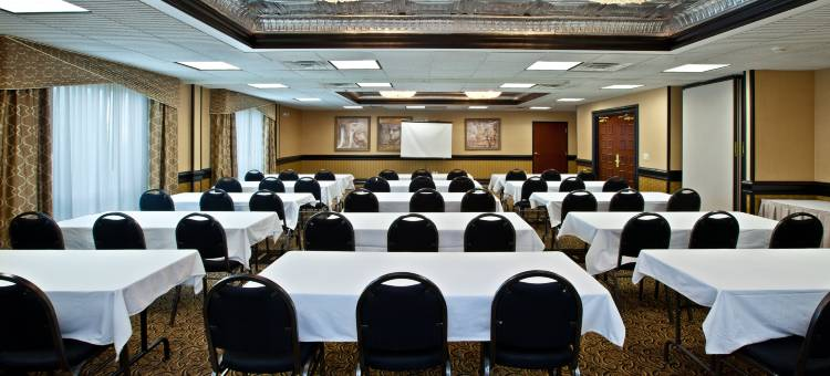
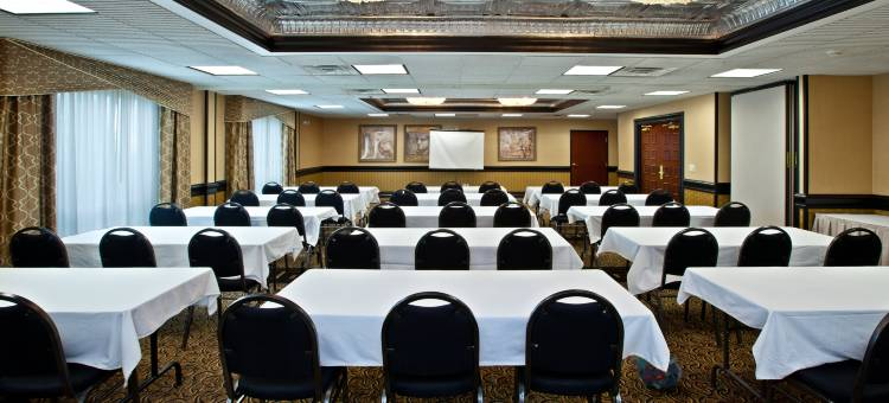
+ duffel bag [628,354,683,390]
